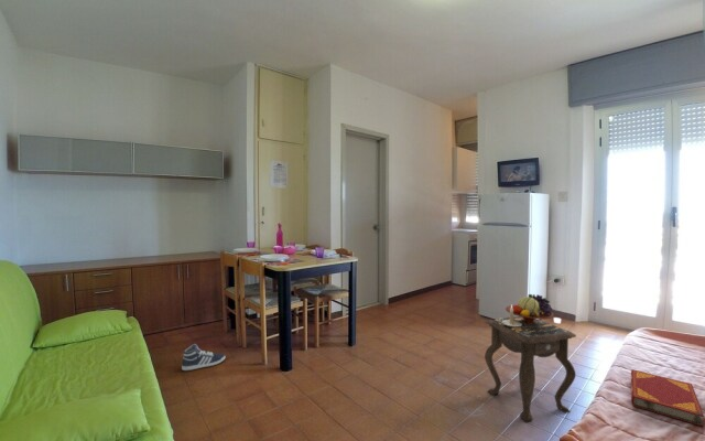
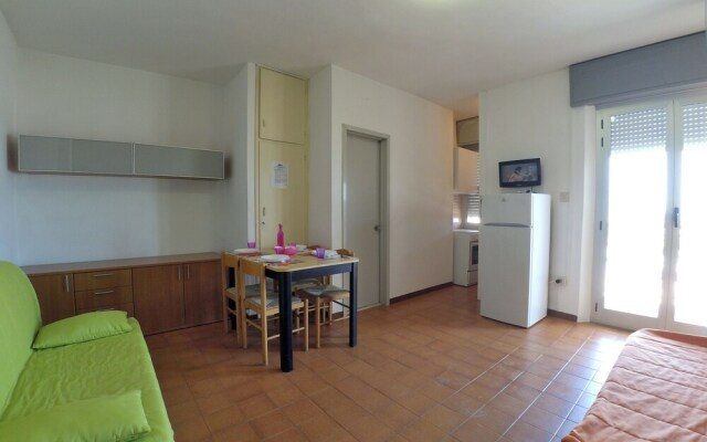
- side table [484,293,577,422]
- sneaker [181,343,226,372]
- hardback book [630,368,705,428]
